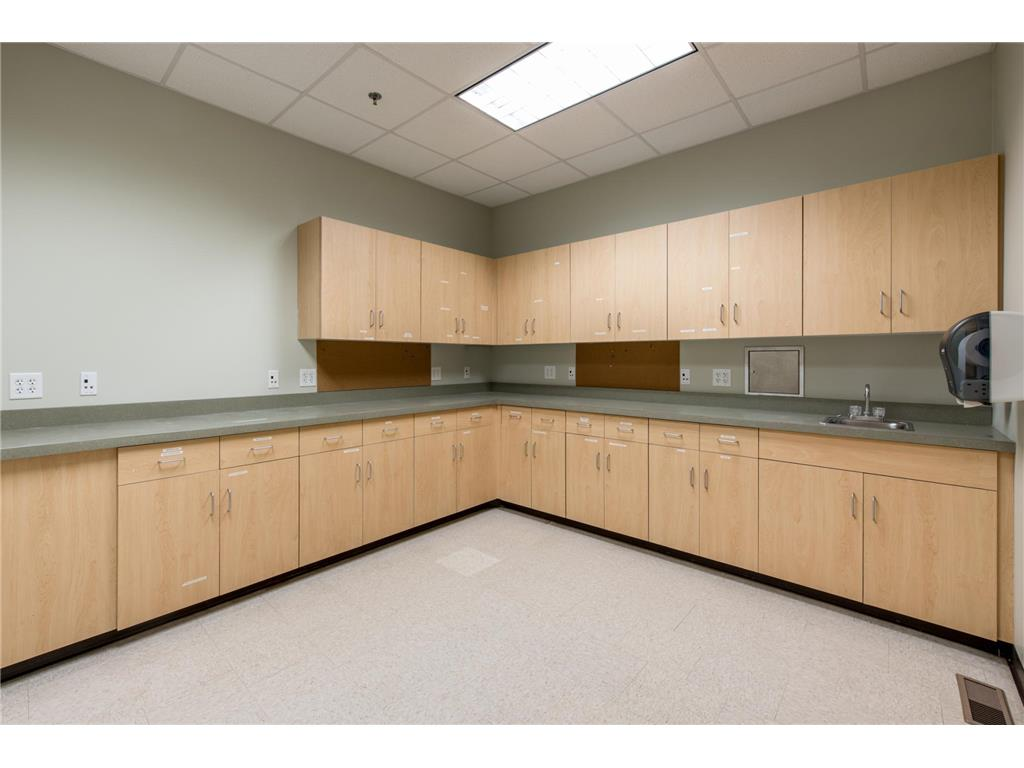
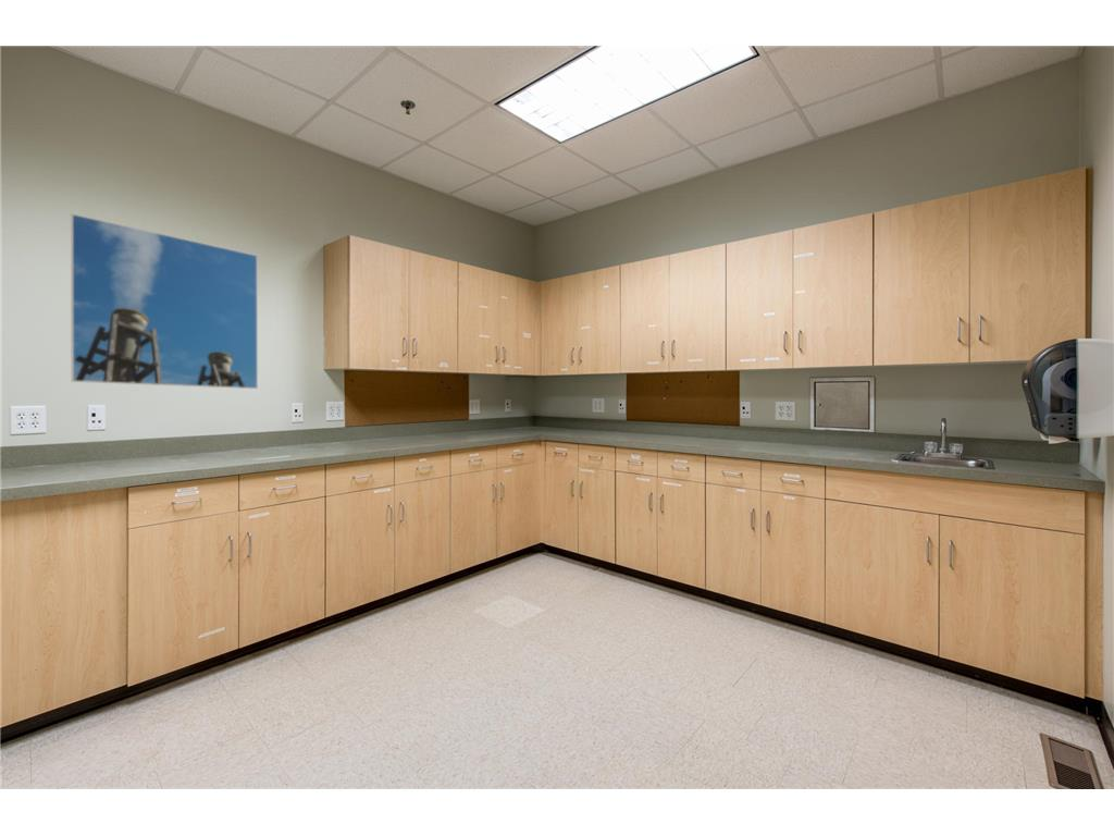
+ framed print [70,212,259,390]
